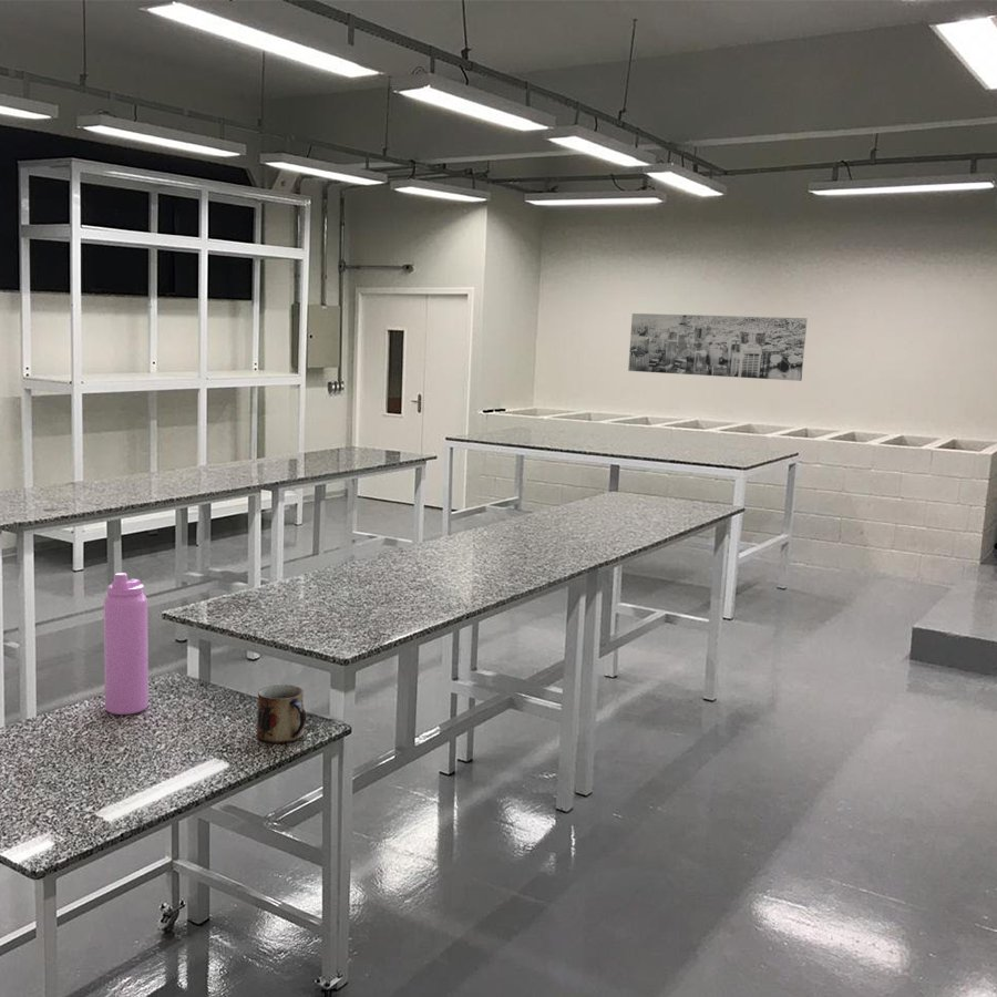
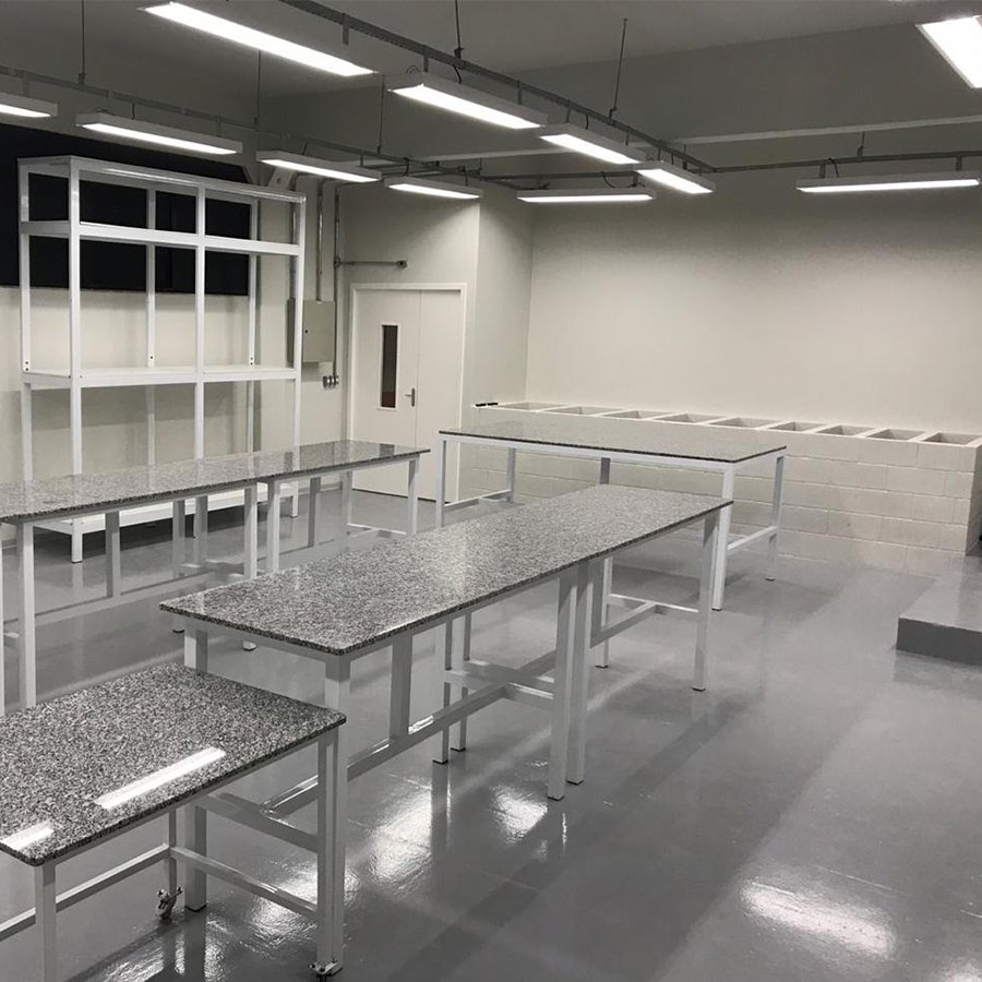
- water bottle [103,572,150,716]
- wall art [627,312,809,382]
- mug [256,683,307,744]
